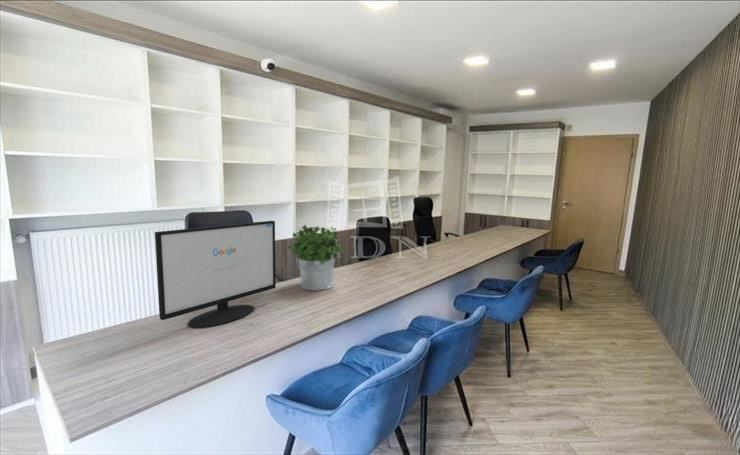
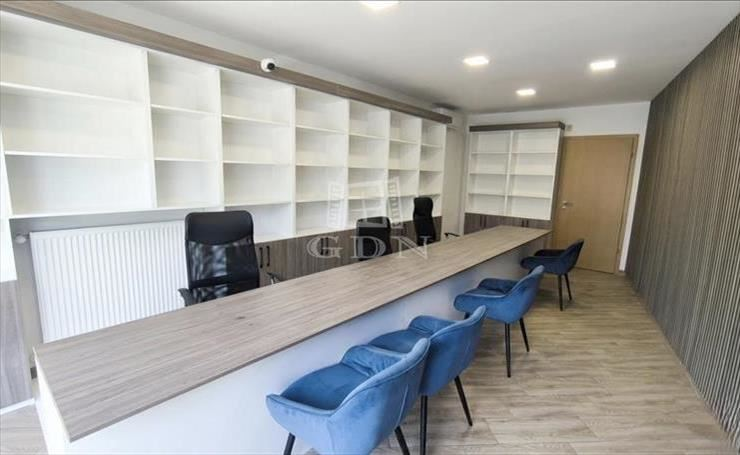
- potted plant [287,224,345,291]
- computer monitor [154,220,277,329]
